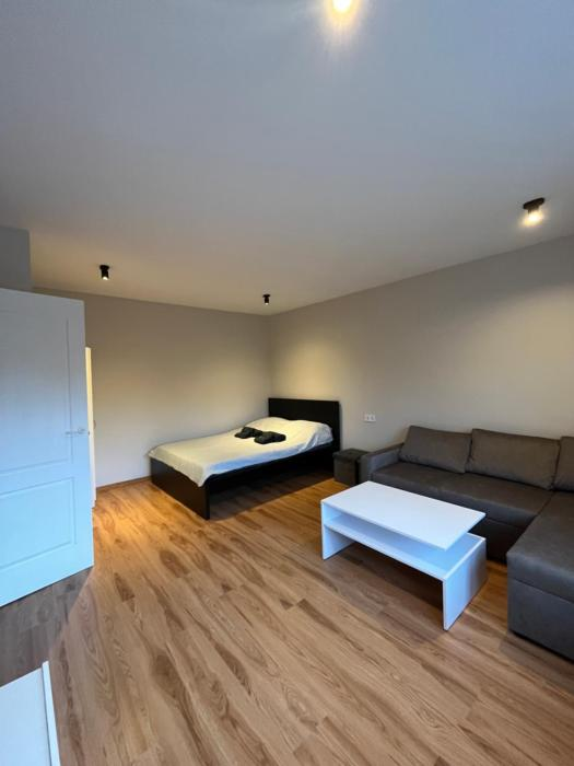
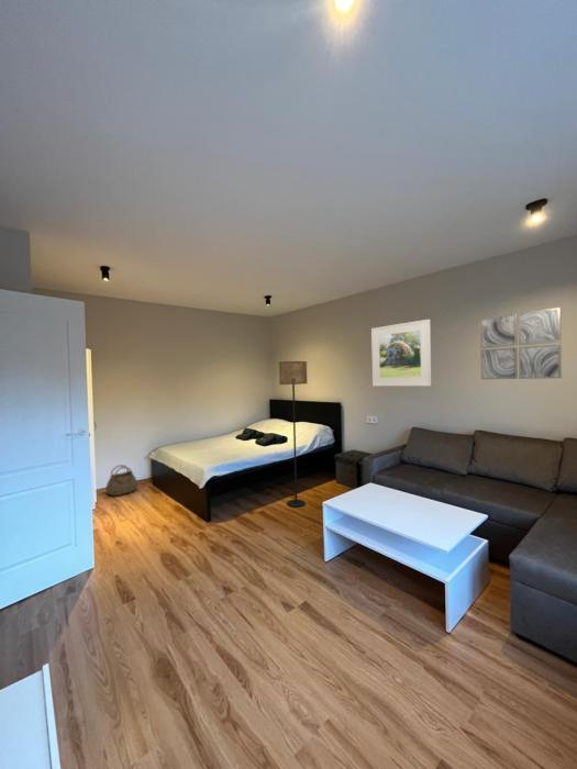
+ floor lamp [278,360,308,509]
+ wall art [479,307,563,380]
+ basket [104,464,138,497]
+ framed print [370,319,432,387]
